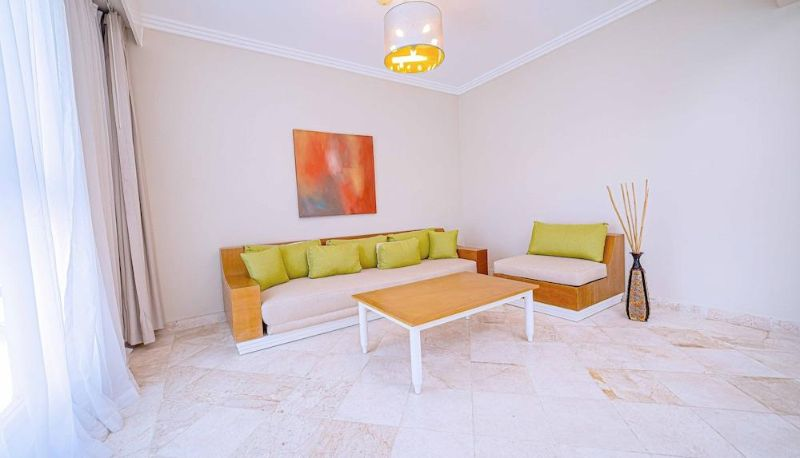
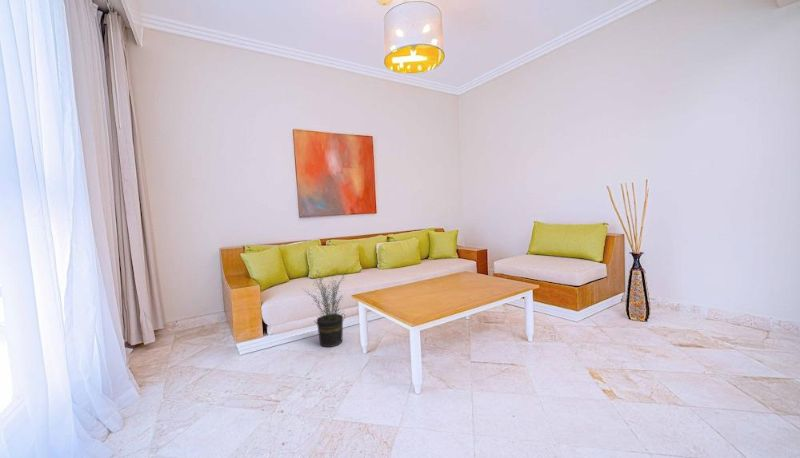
+ potted plant [302,267,351,348]
